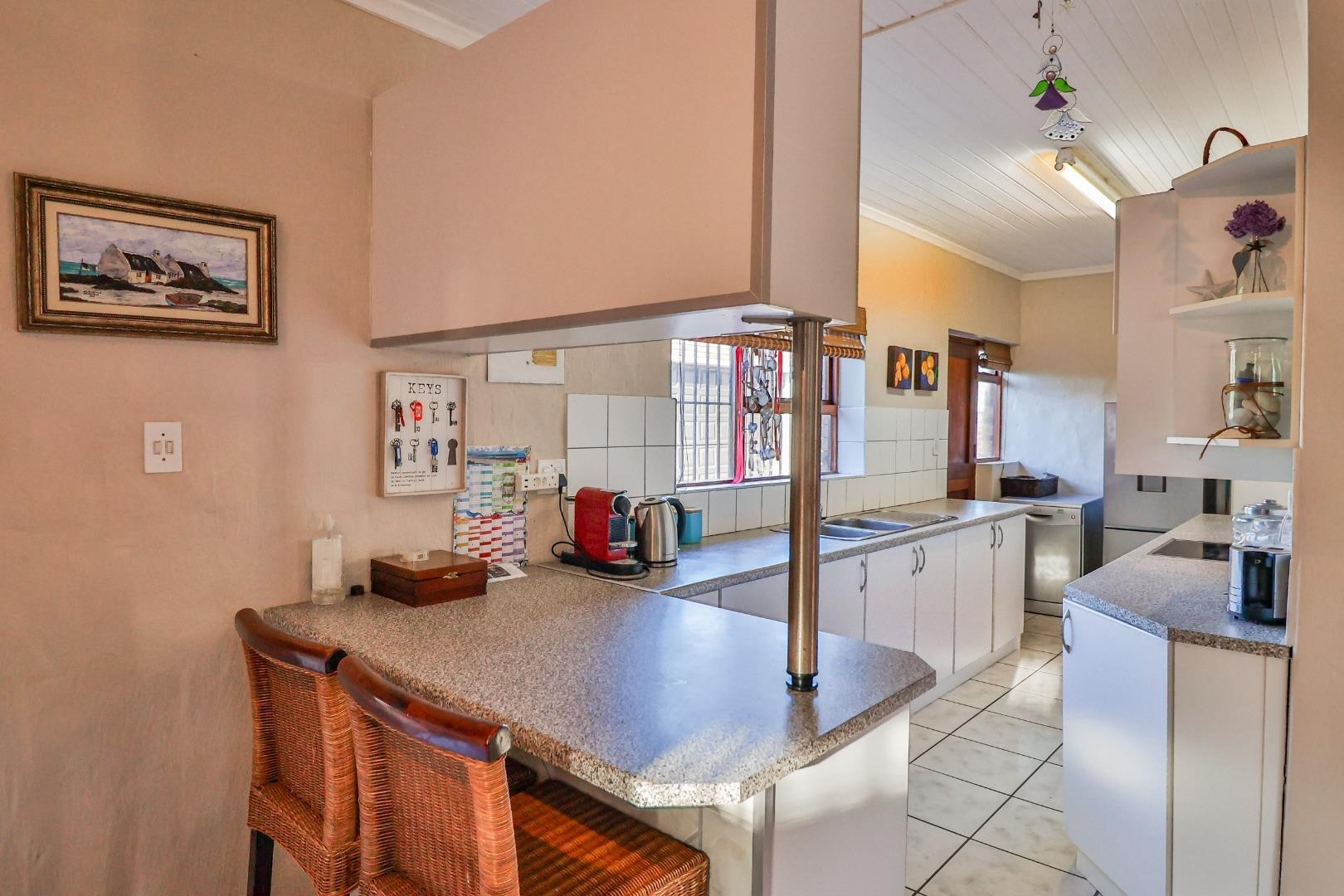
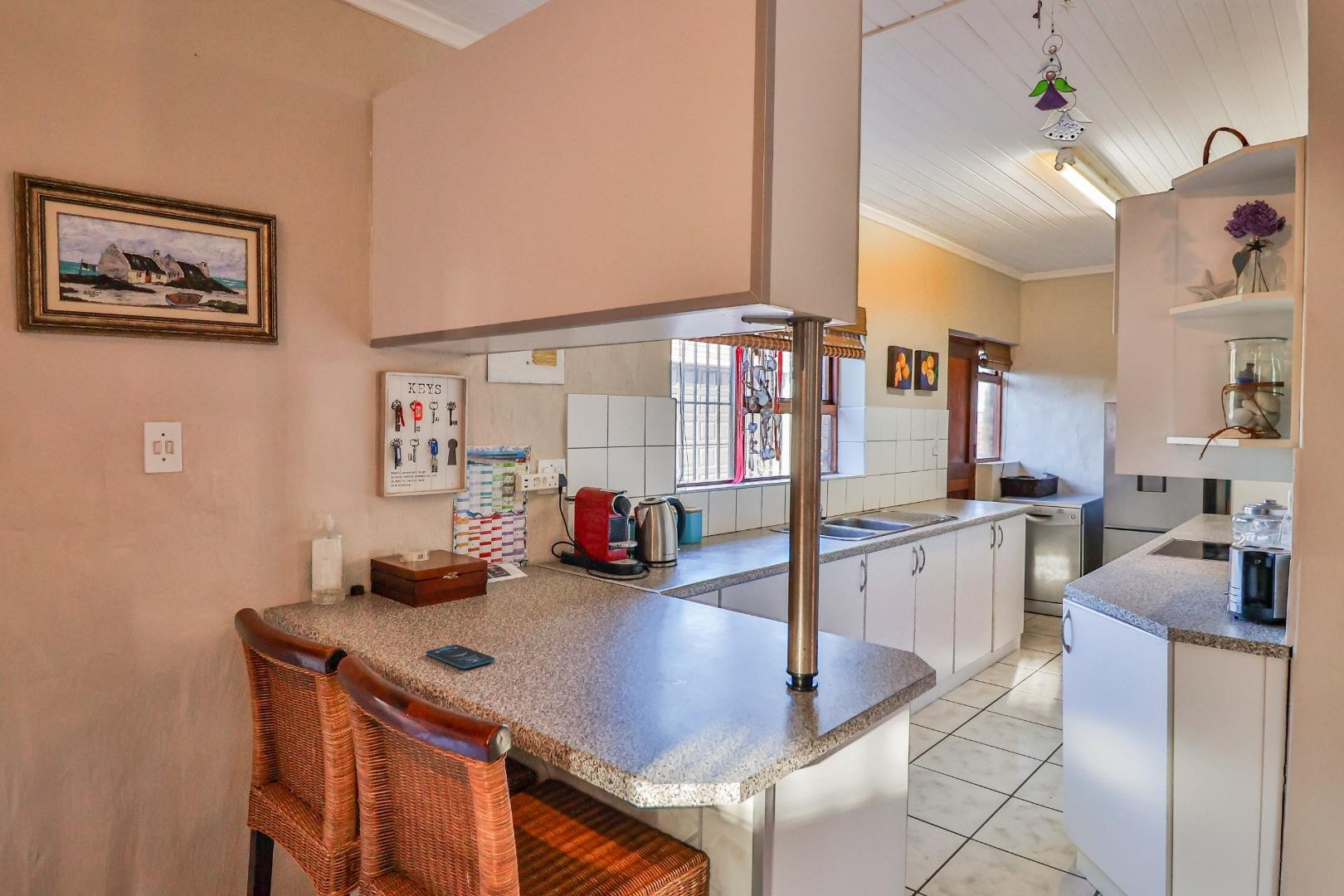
+ smartphone [426,644,495,670]
